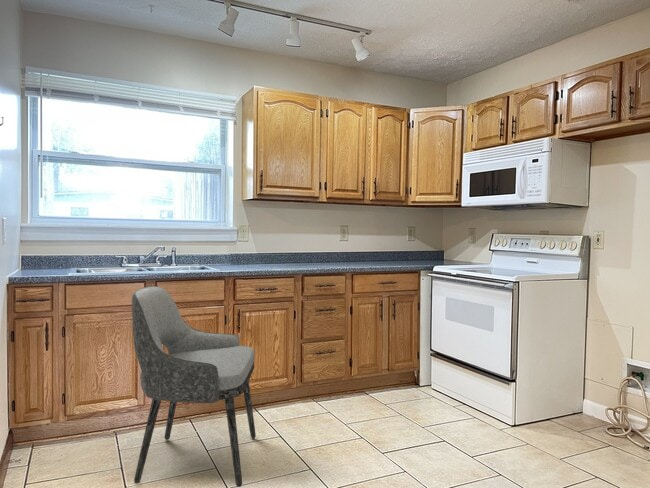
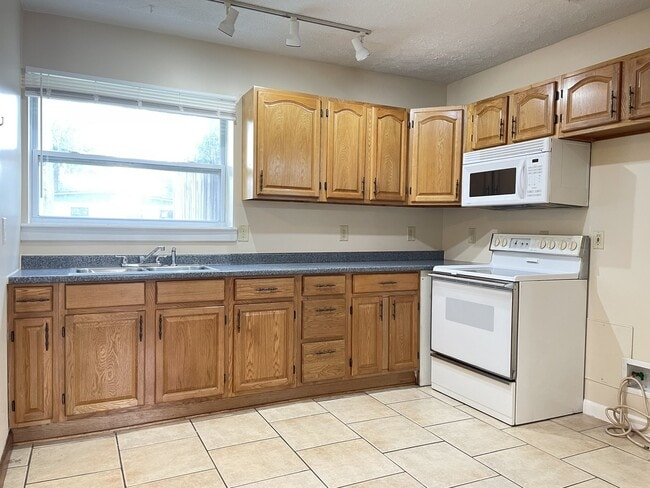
- dining chair [131,285,257,488]
